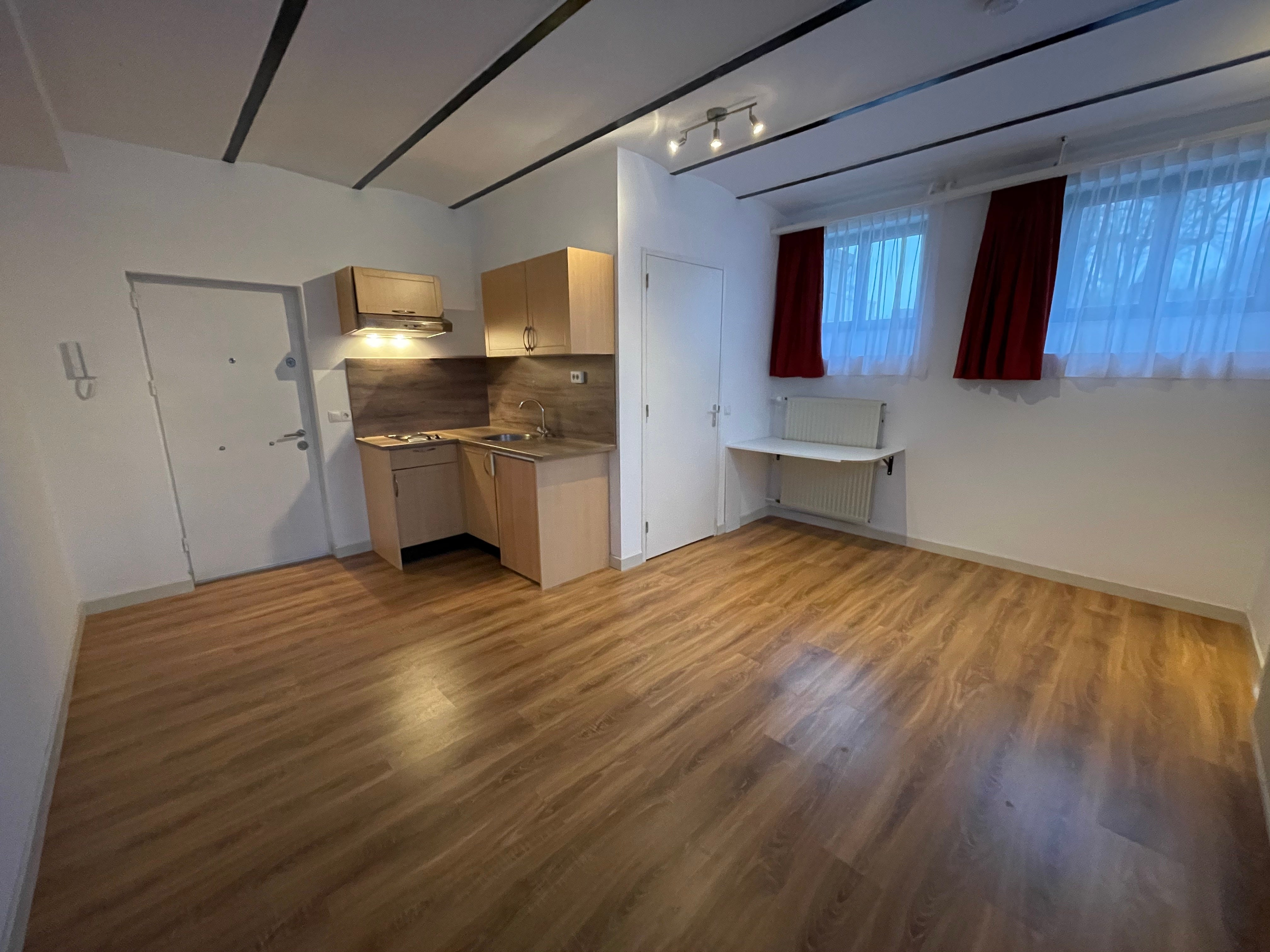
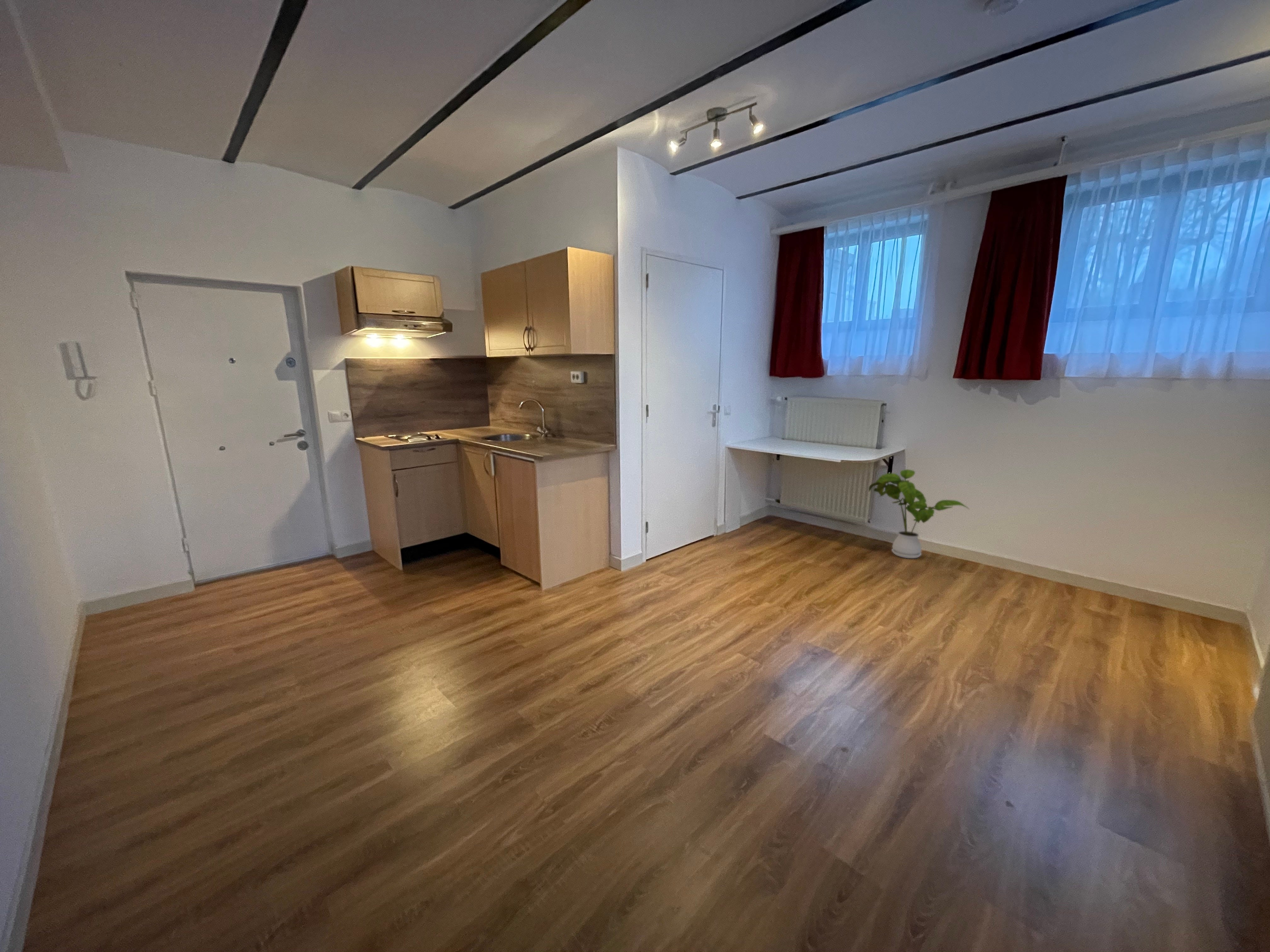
+ house plant [868,469,970,559]
